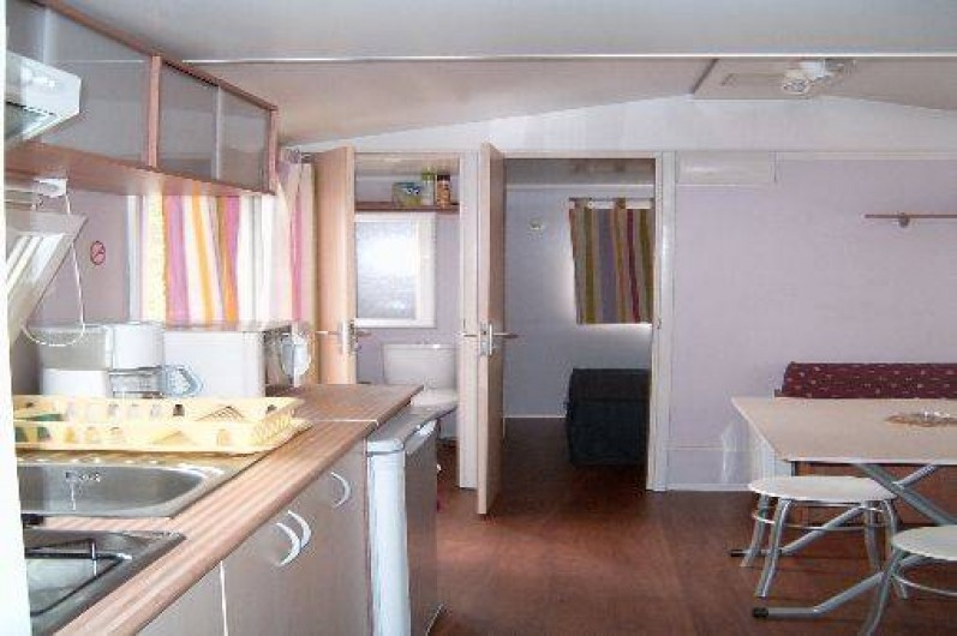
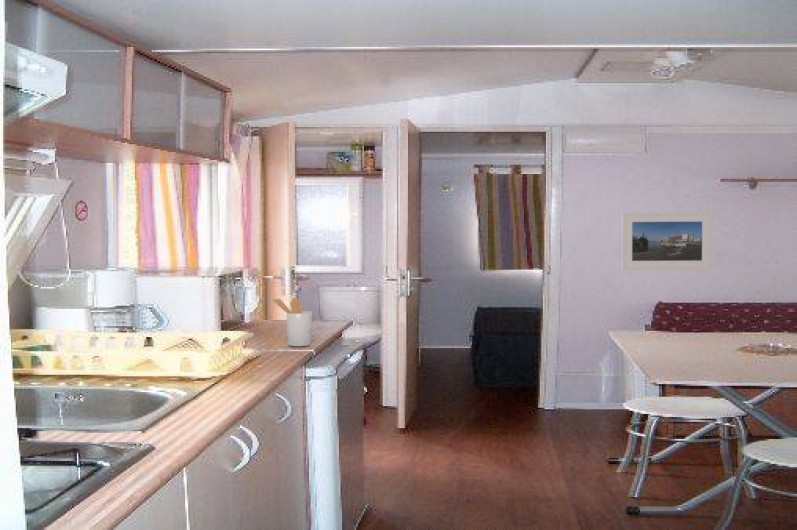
+ utensil holder [271,297,313,347]
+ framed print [621,211,713,272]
